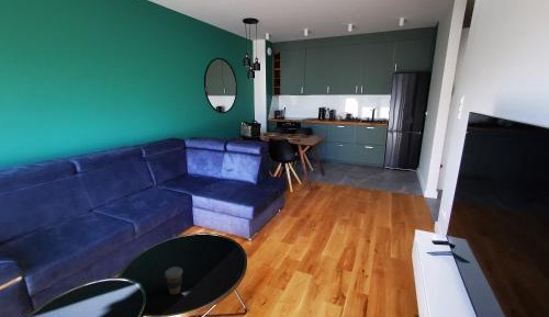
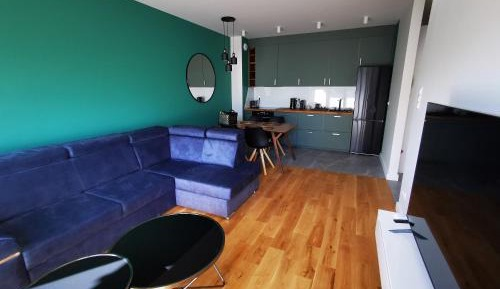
- coffee cup [164,265,183,295]
